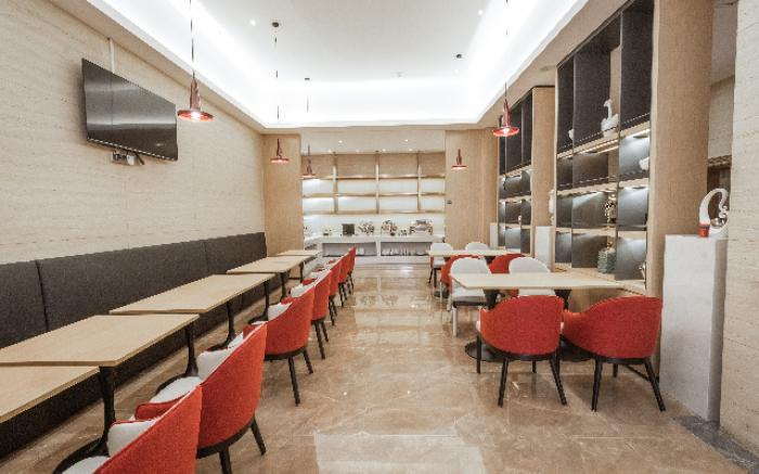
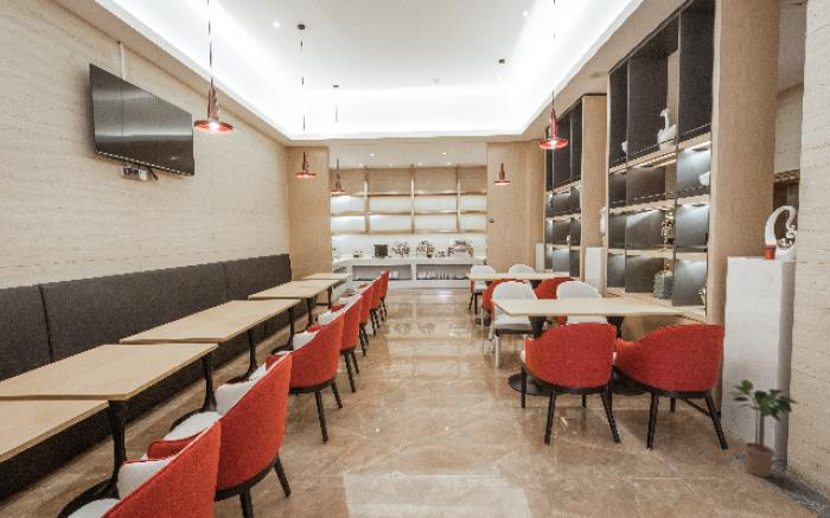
+ potted plant [726,378,800,479]
